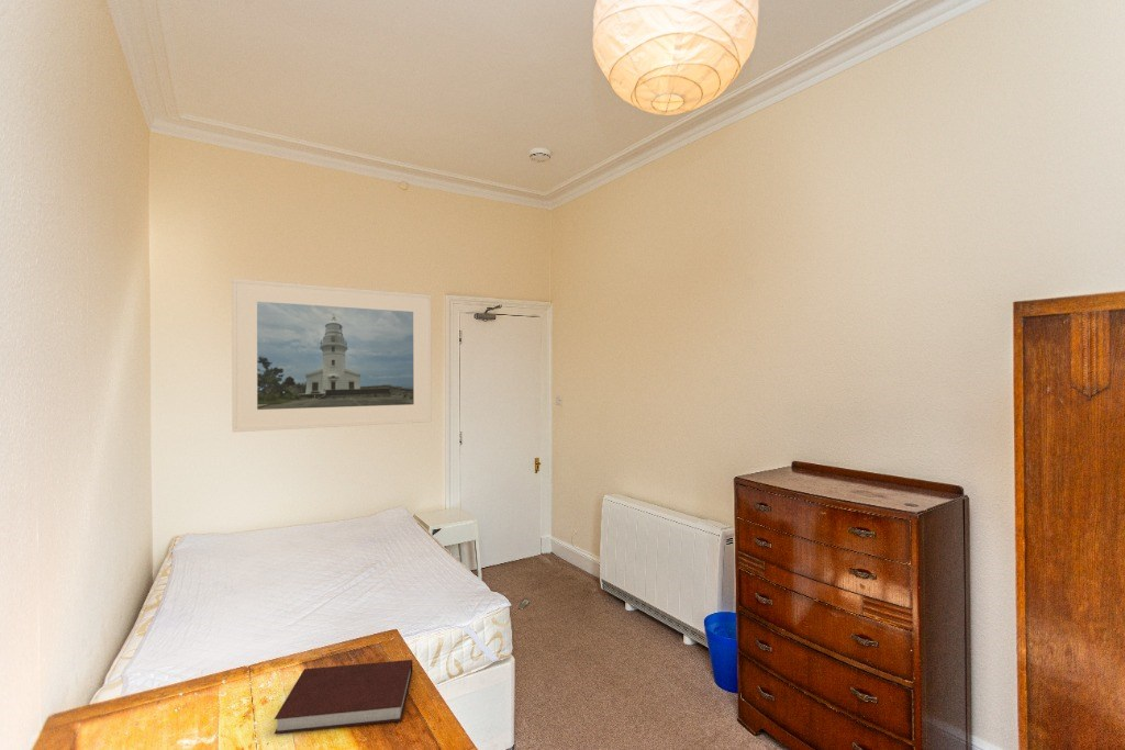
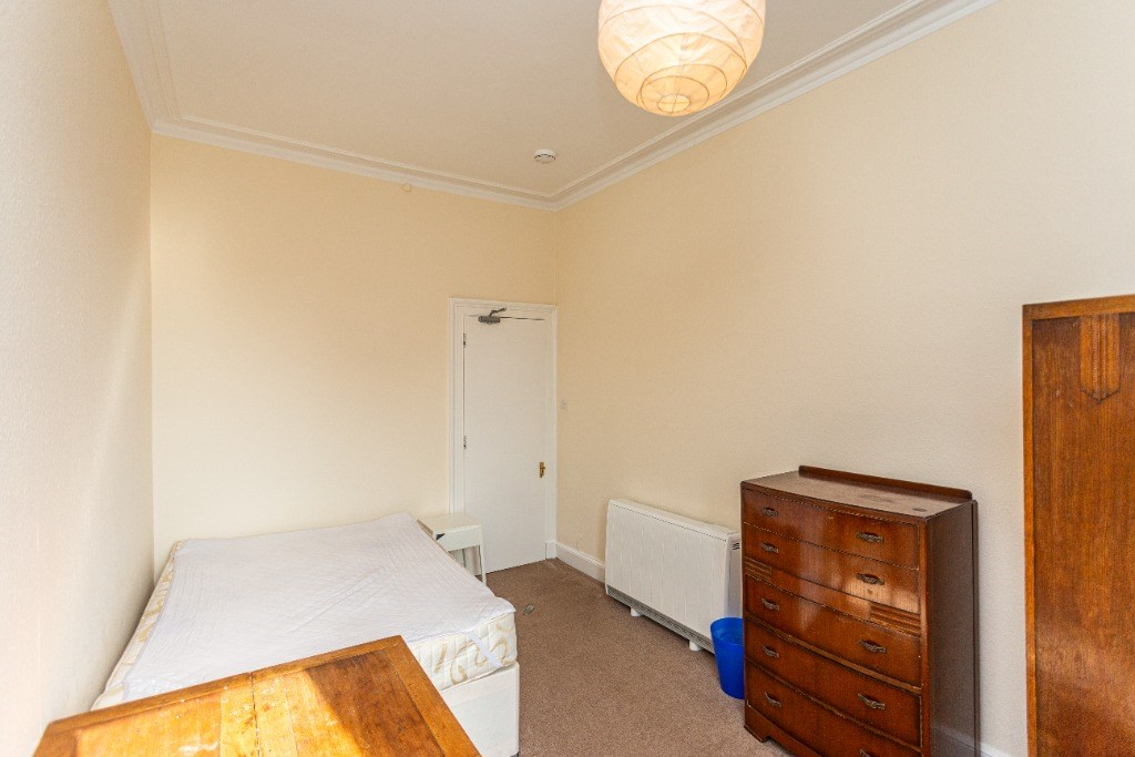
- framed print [231,277,433,433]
- notebook [274,659,413,735]
